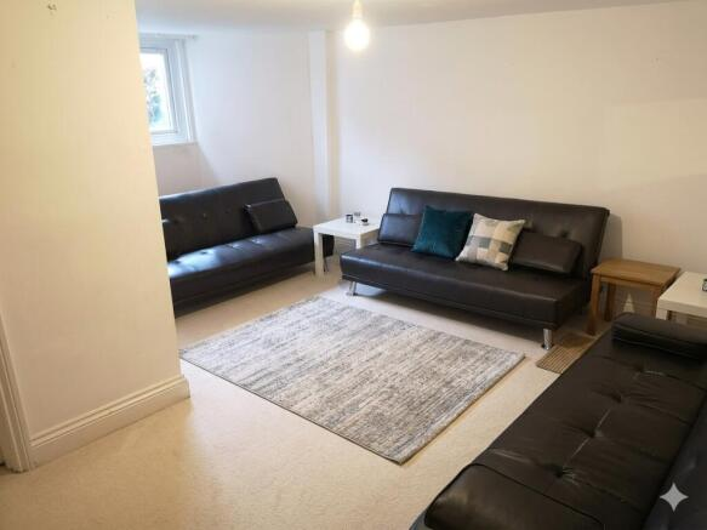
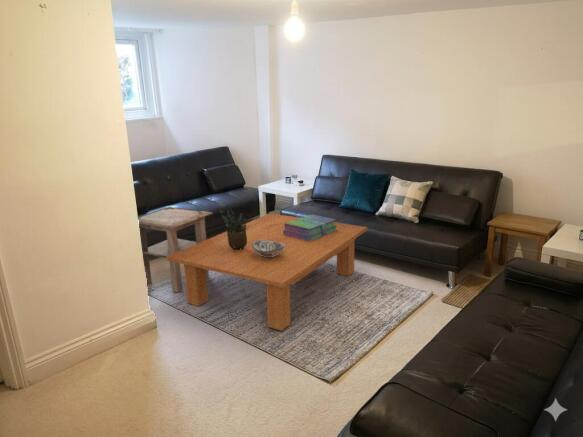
+ stack of books [283,214,337,241]
+ coffee table [166,212,368,332]
+ decorative bowl [251,240,285,257]
+ side table [137,206,214,293]
+ potted plant [218,204,252,250]
